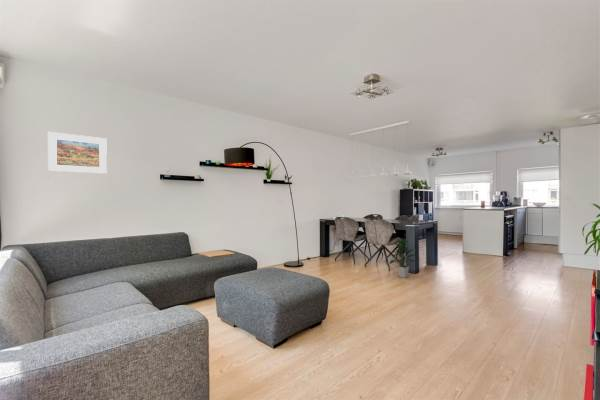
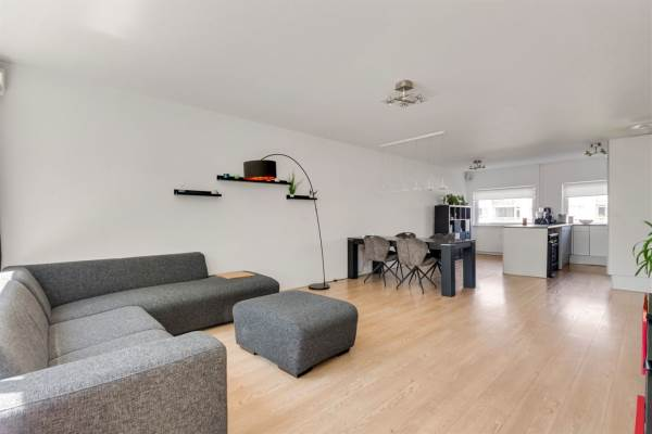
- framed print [47,131,108,175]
- indoor plant [388,238,419,279]
